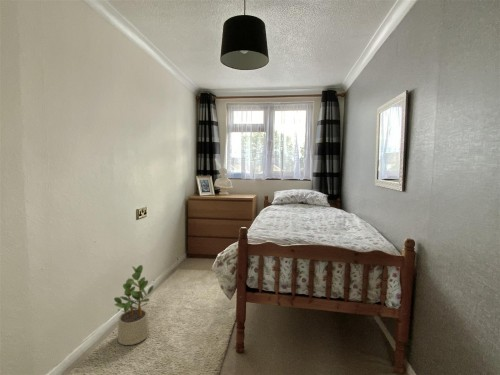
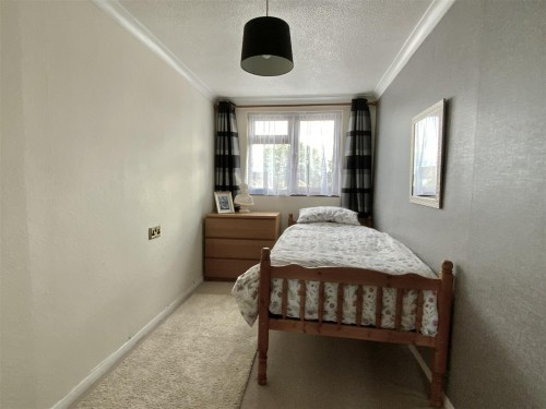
- potted plant [113,264,155,346]
